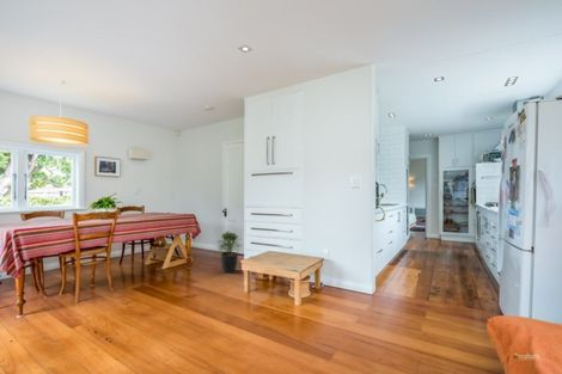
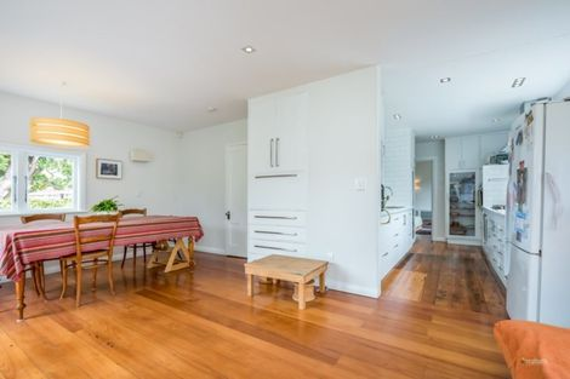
- potted plant [216,231,244,275]
